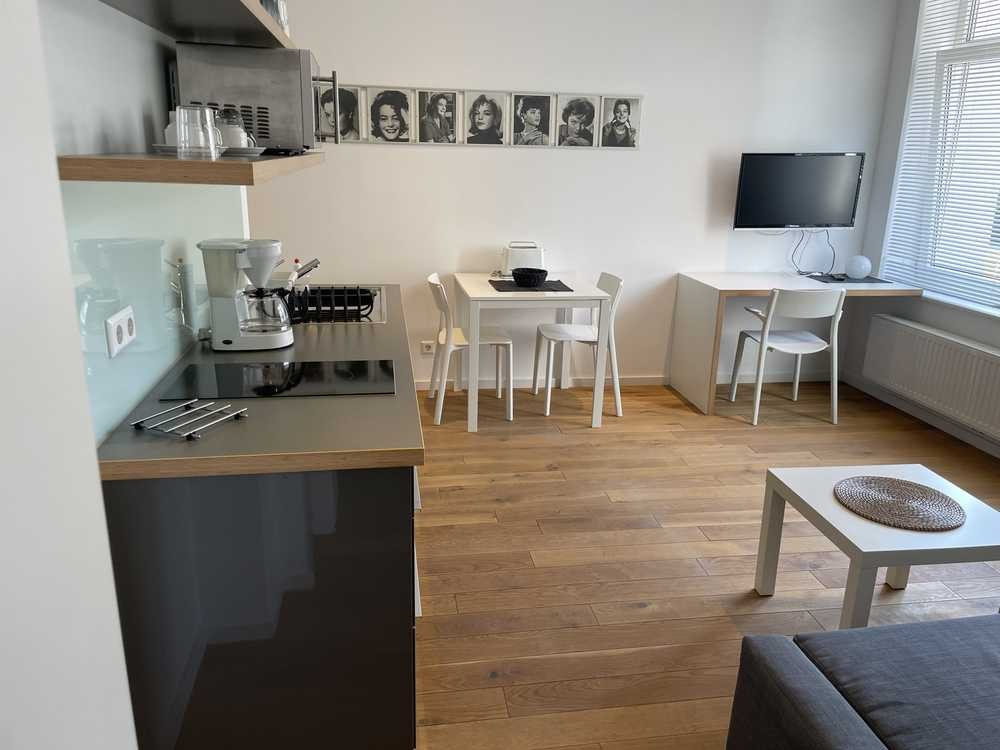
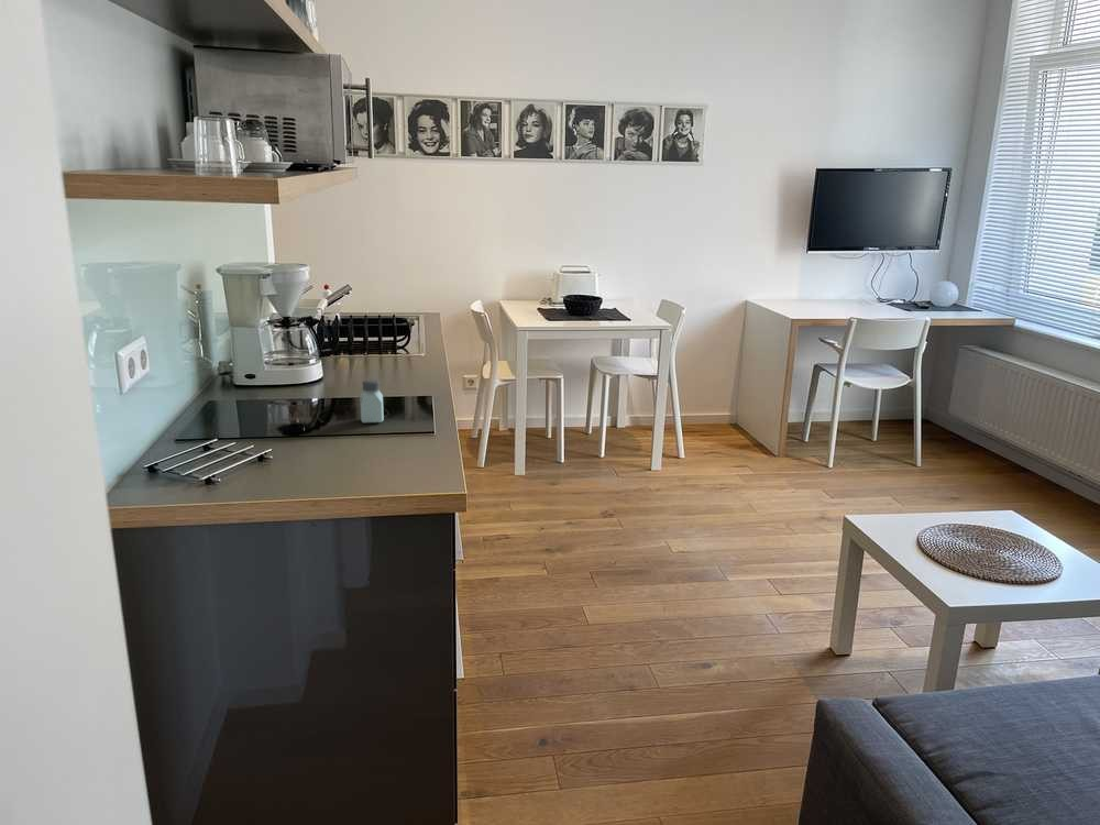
+ saltshaker [359,378,385,424]
